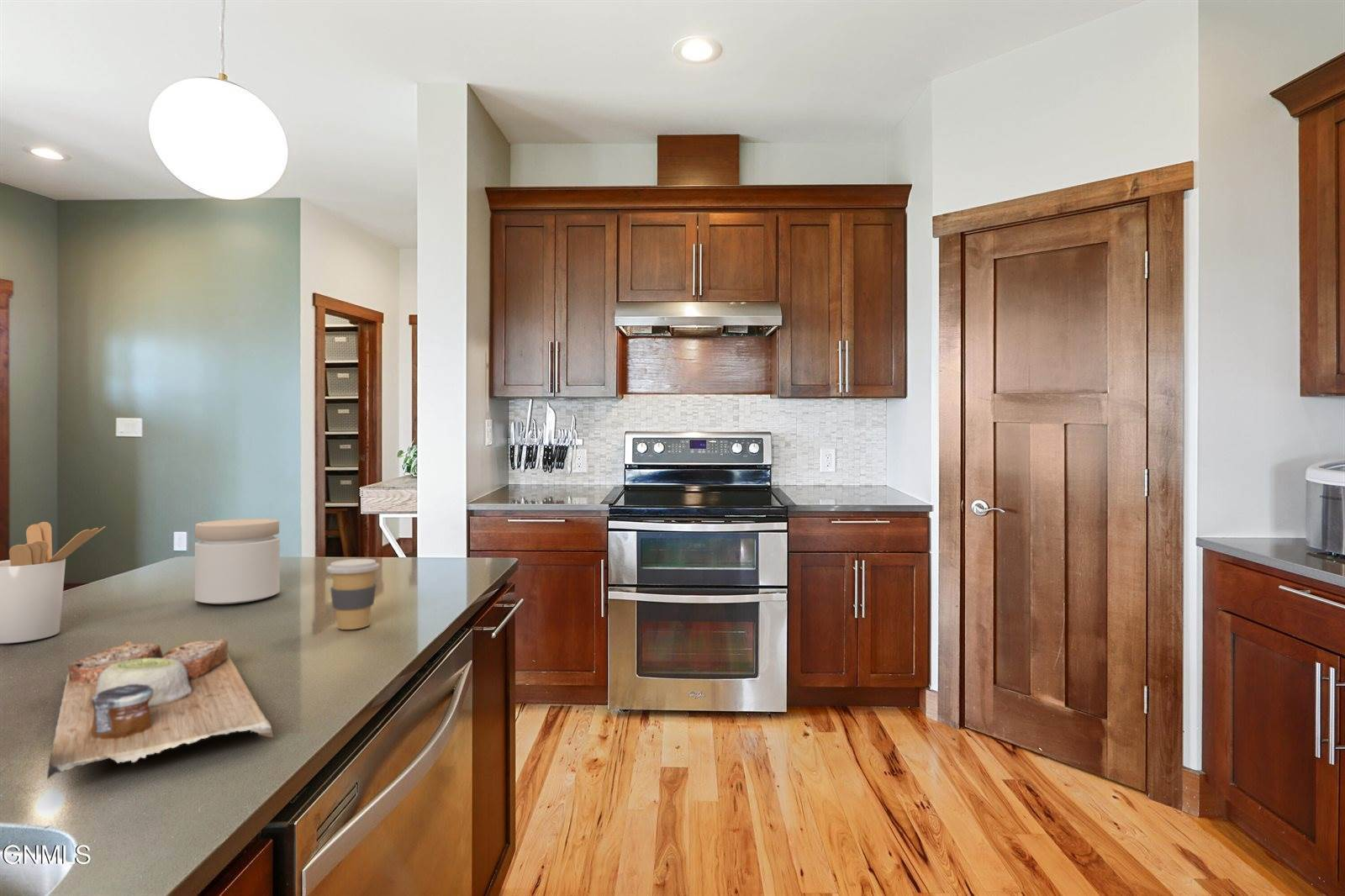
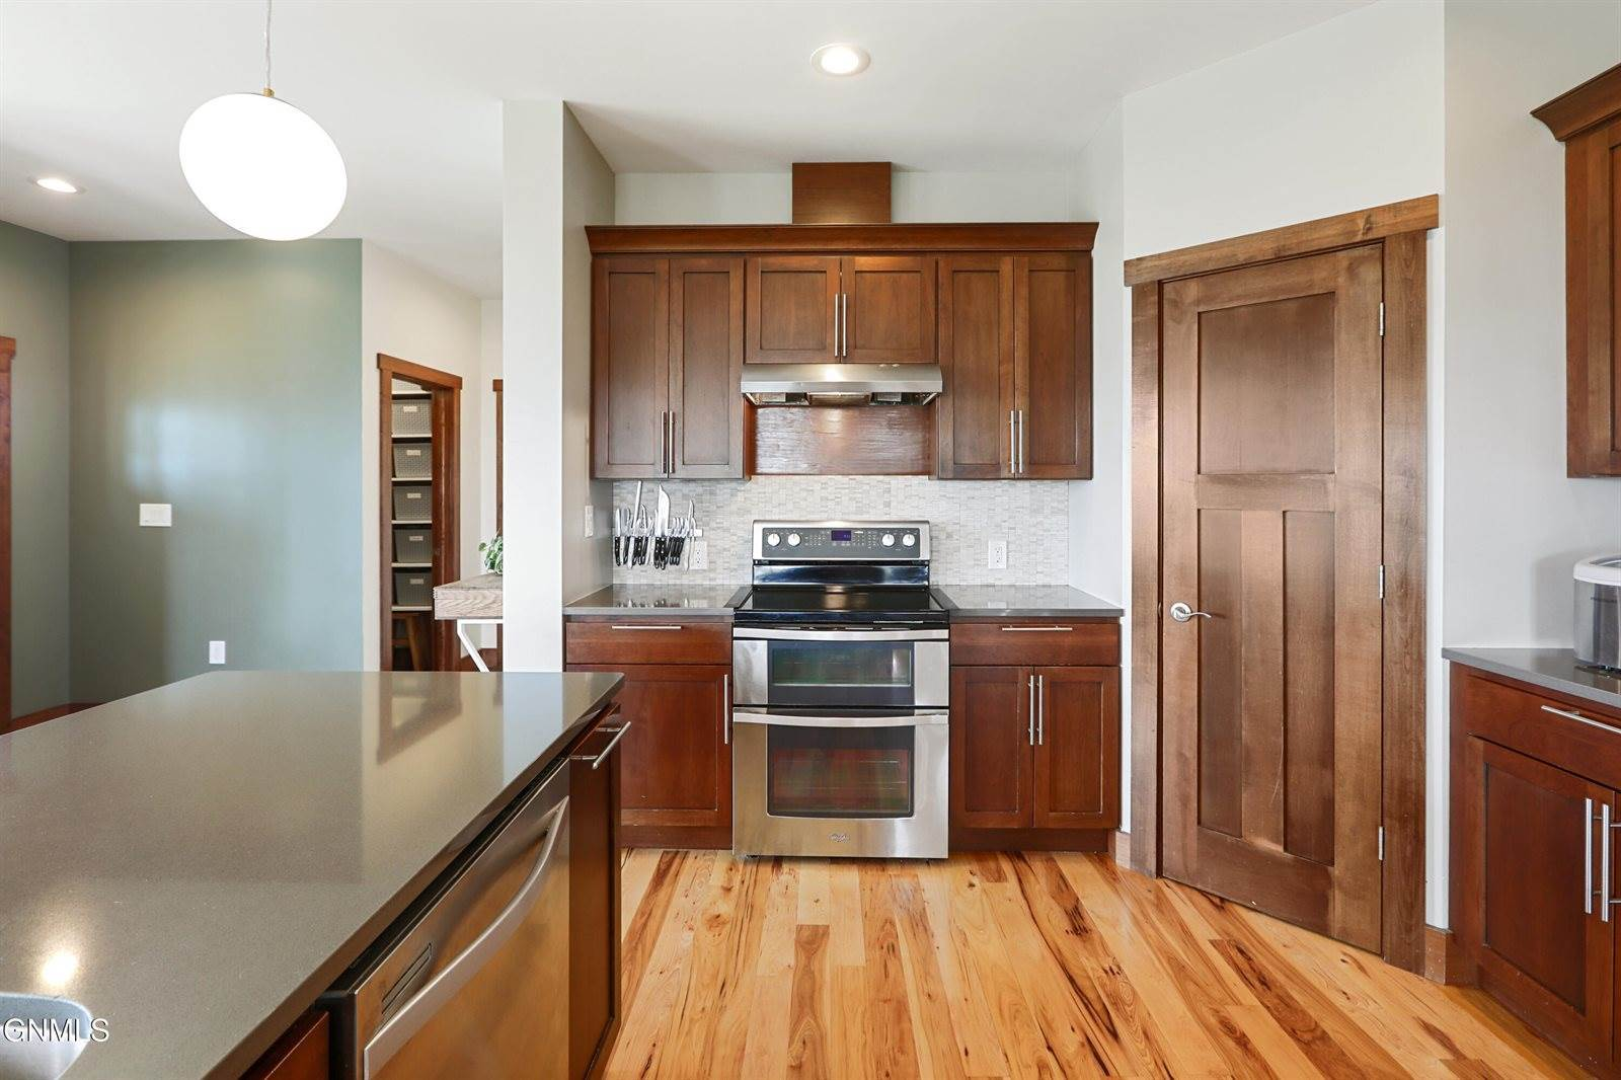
- cutting board [46,638,274,780]
- utensil holder [0,521,107,645]
- coffee cup [326,558,380,630]
- jar [194,518,281,605]
